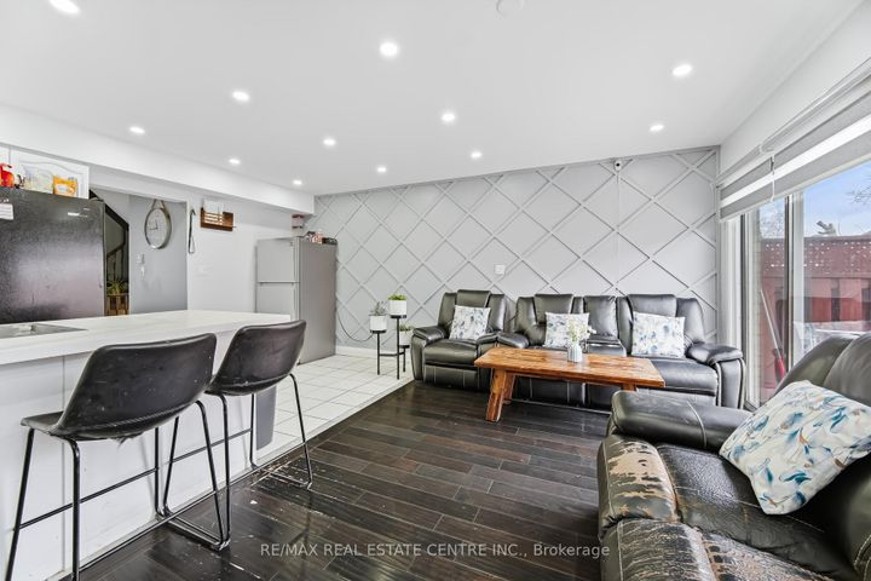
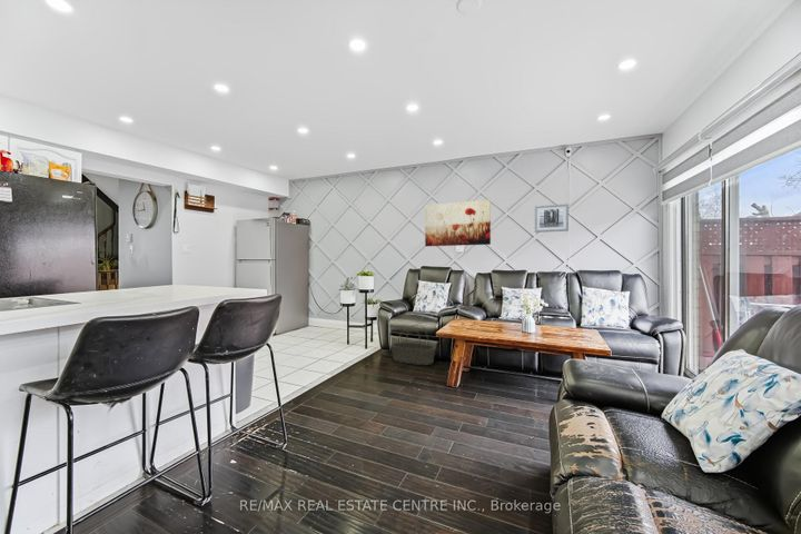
+ basket [390,323,436,366]
+ wall art [424,198,492,247]
+ wall art [534,202,570,234]
